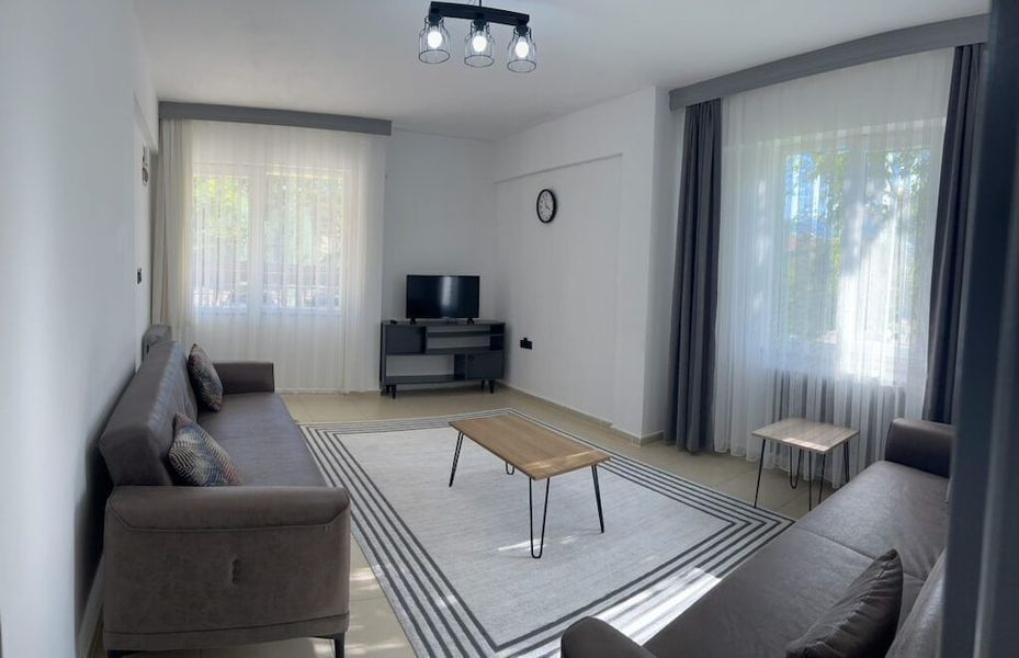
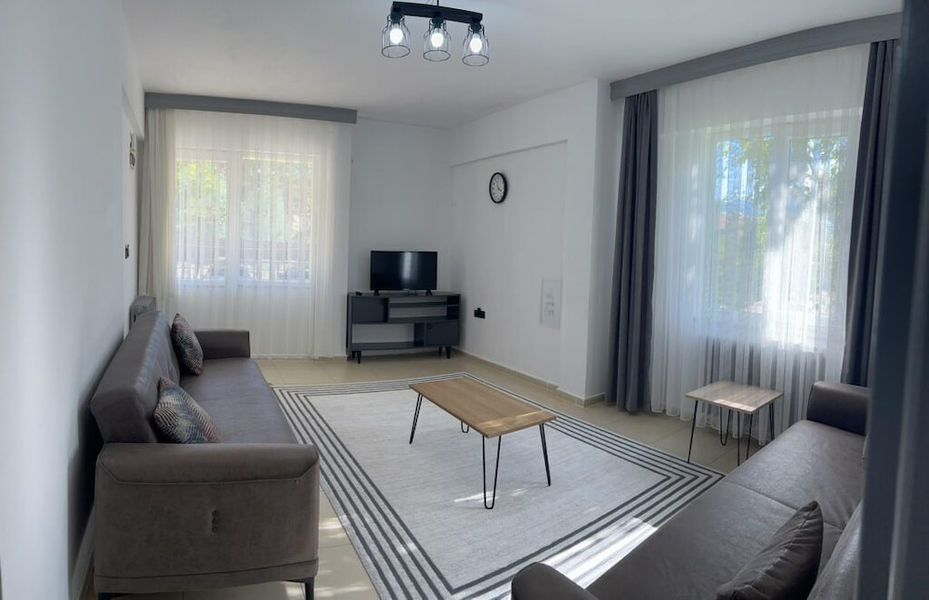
+ wall art [538,276,564,331]
